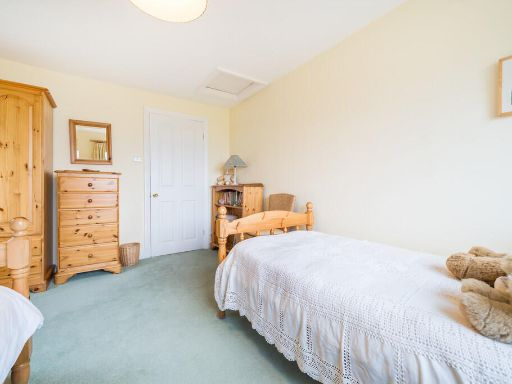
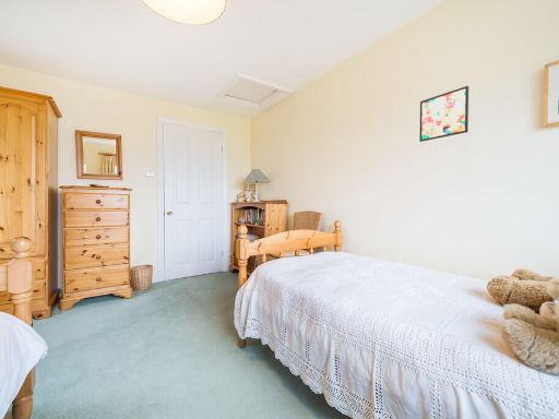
+ wall art [418,85,469,143]
